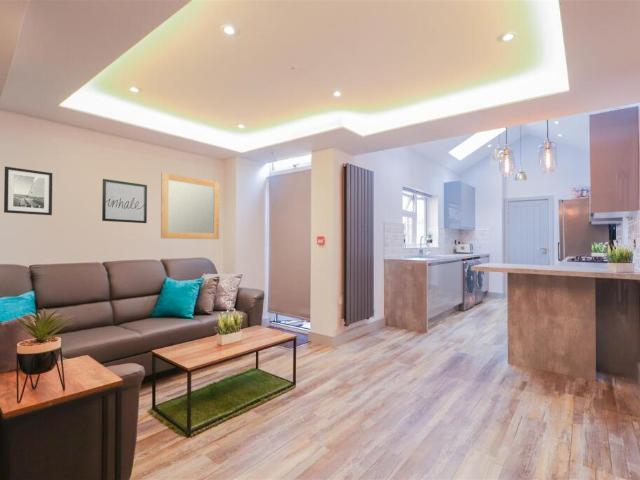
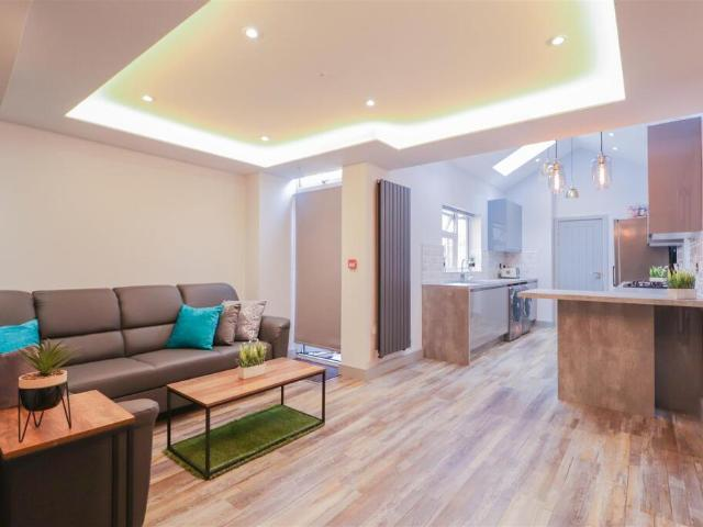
- wall art [3,166,53,216]
- home mirror [160,171,220,240]
- wall art [101,178,148,224]
